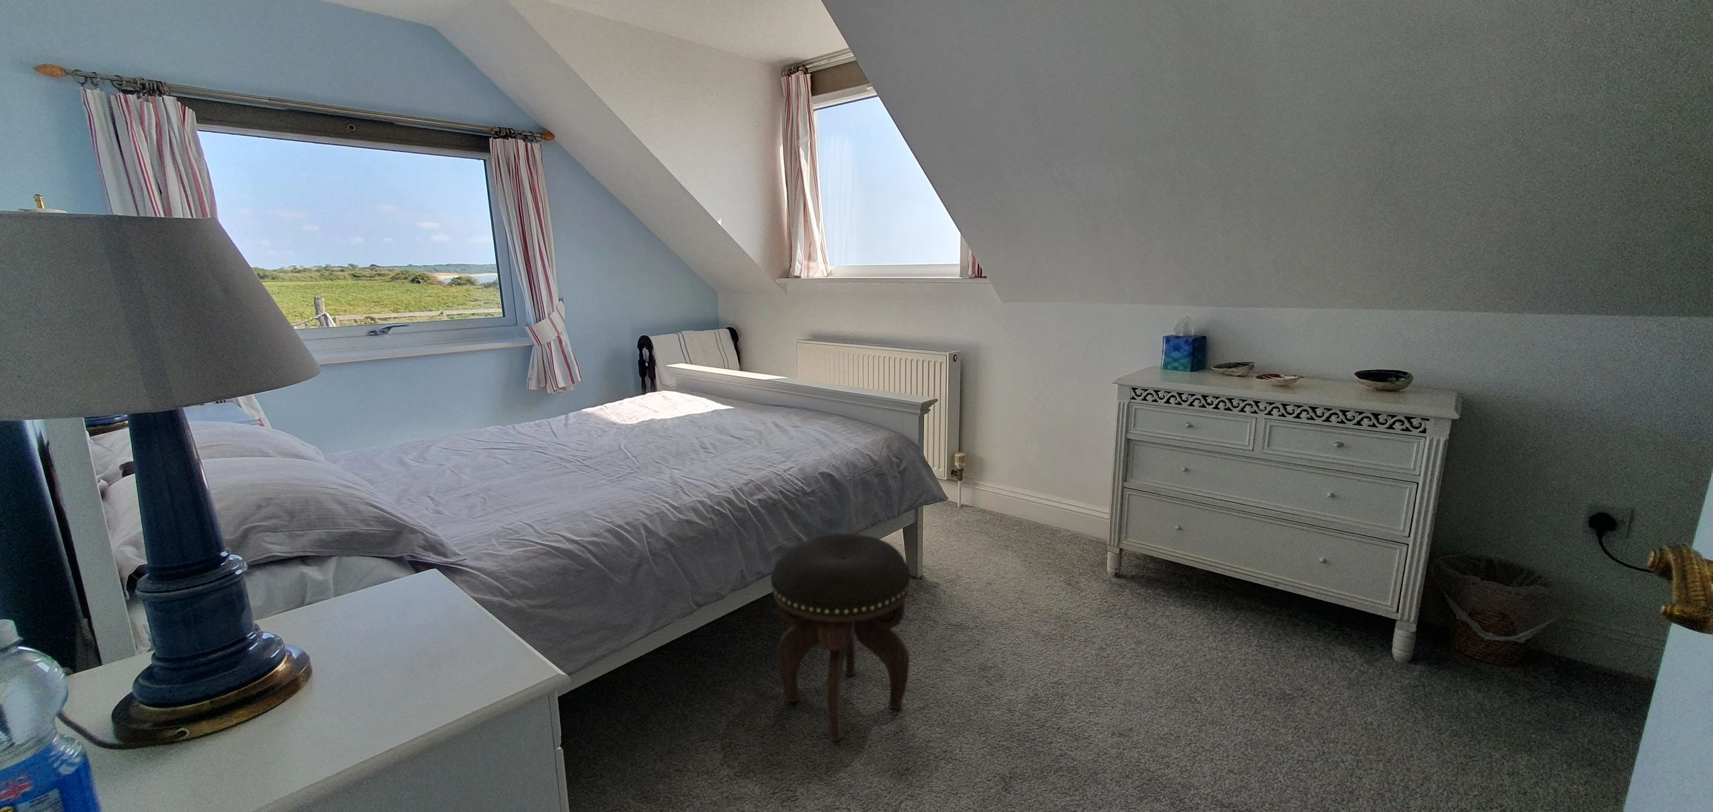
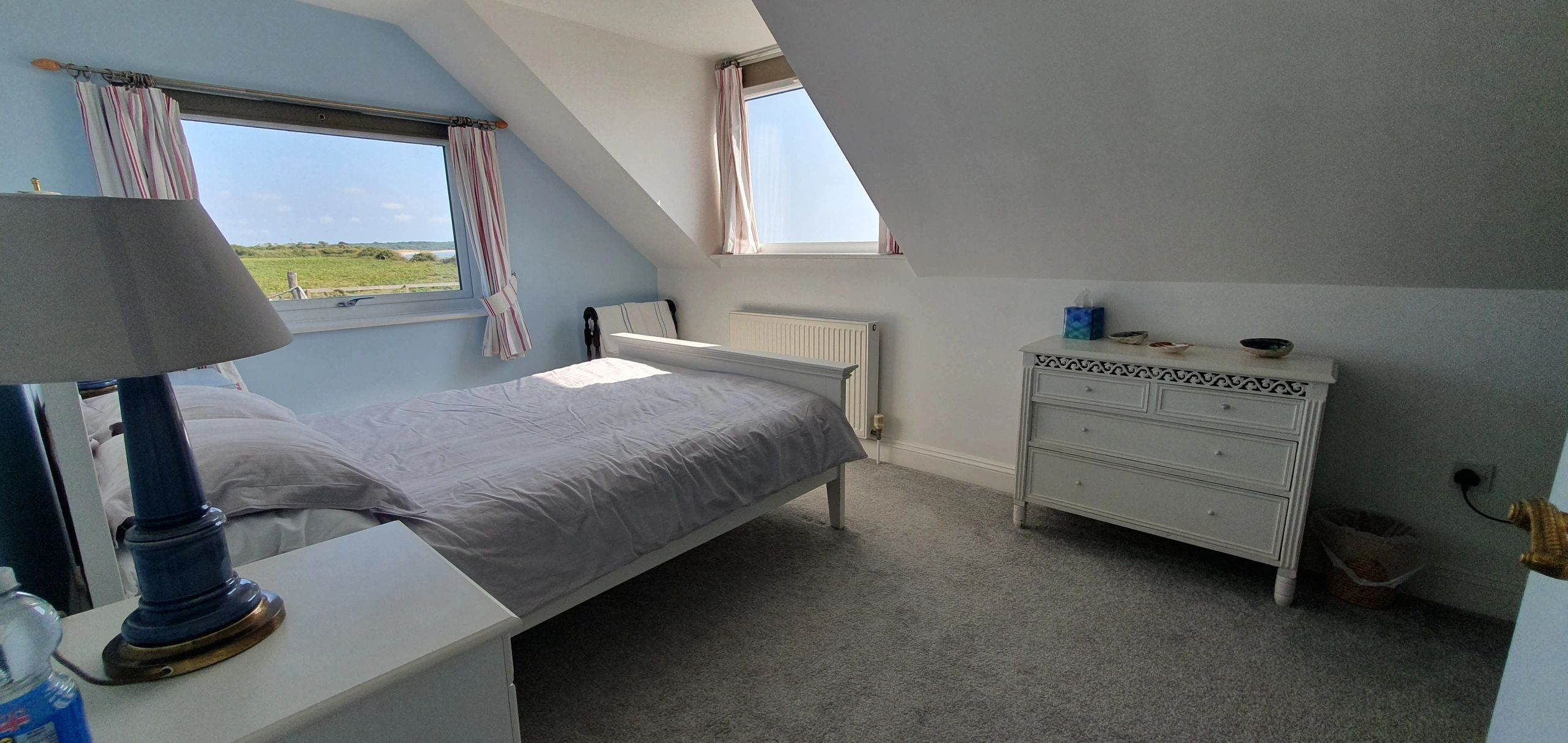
- footstool [770,533,911,742]
